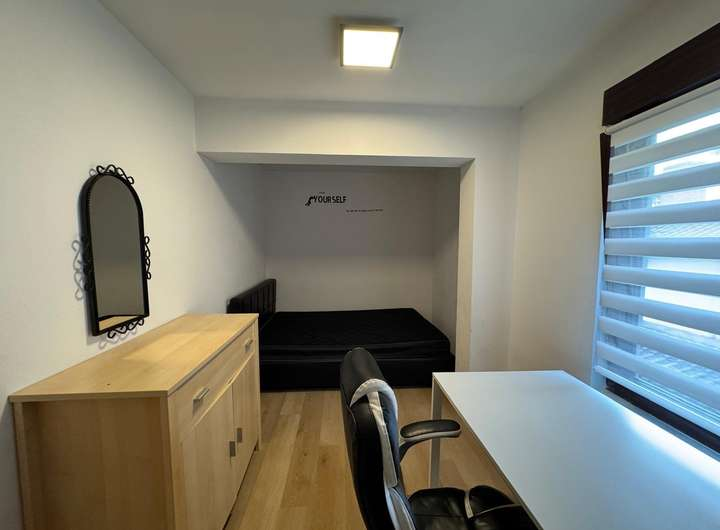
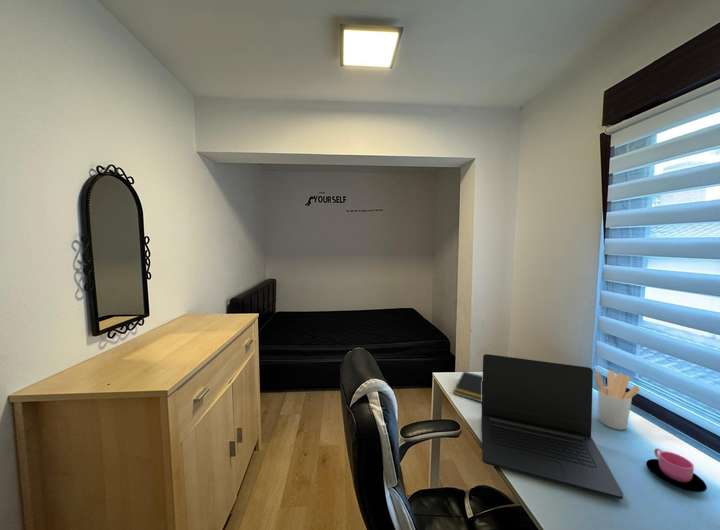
+ laptop [481,353,624,500]
+ notepad [452,371,483,403]
+ cup [645,447,708,493]
+ utensil holder [594,369,641,431]
